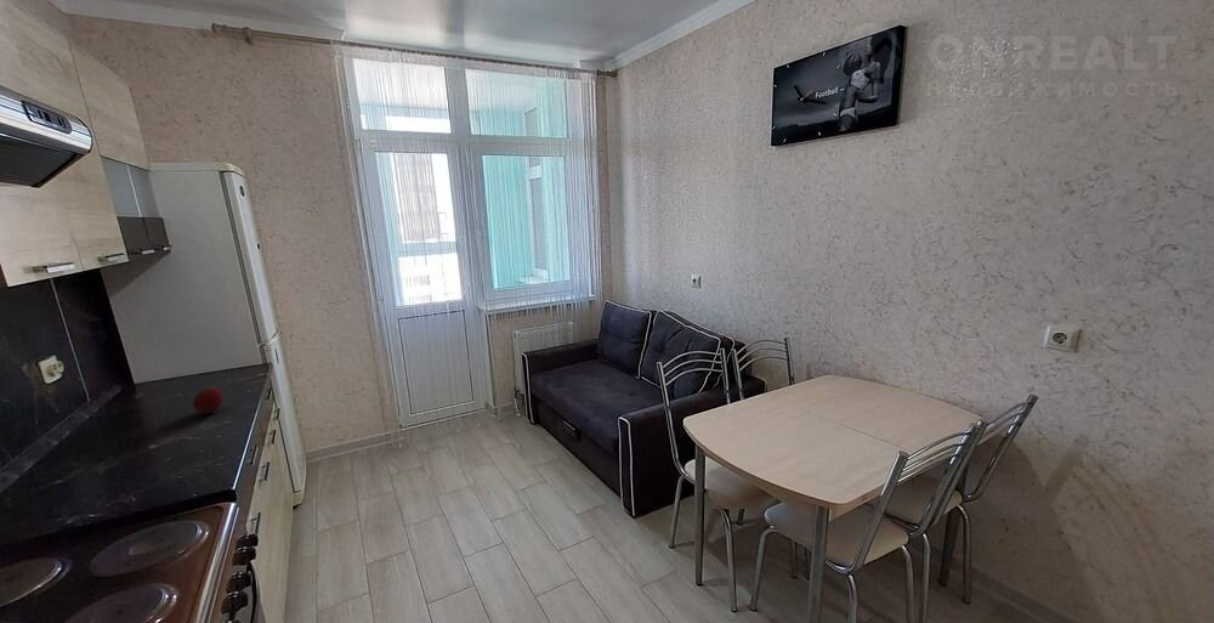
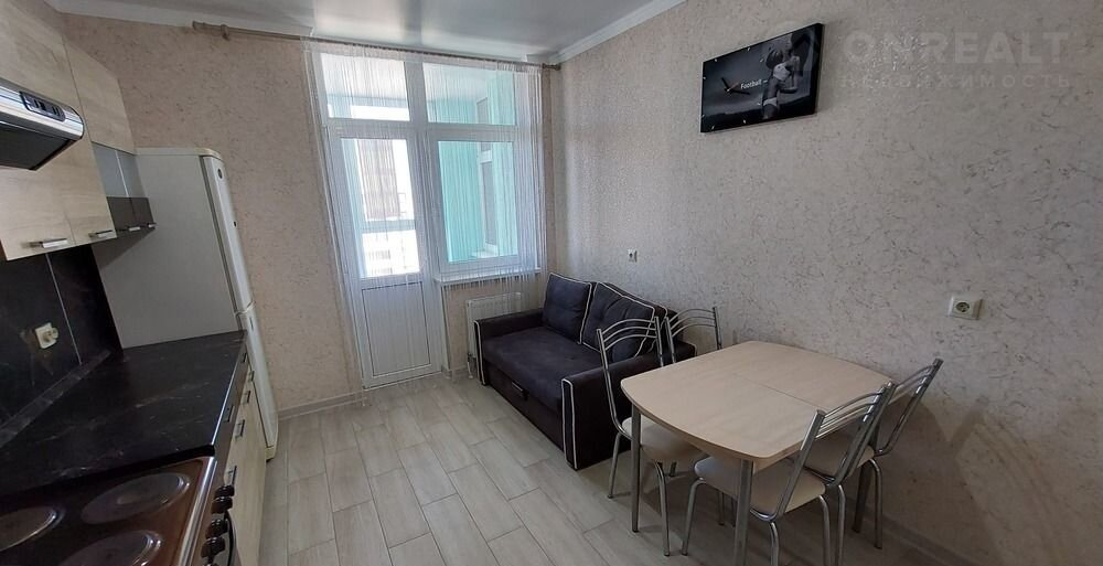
- fruit [192,386,225,415]
